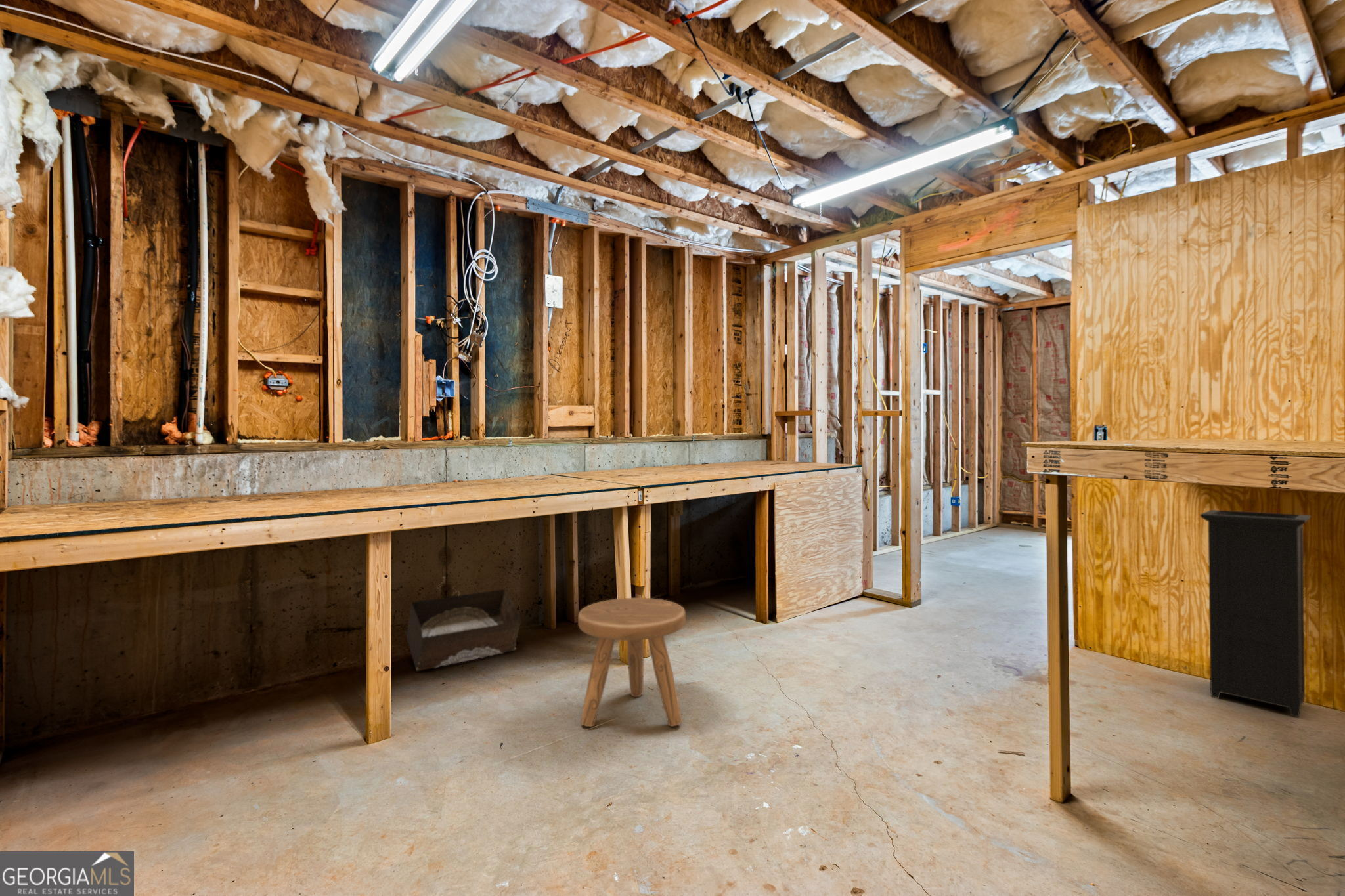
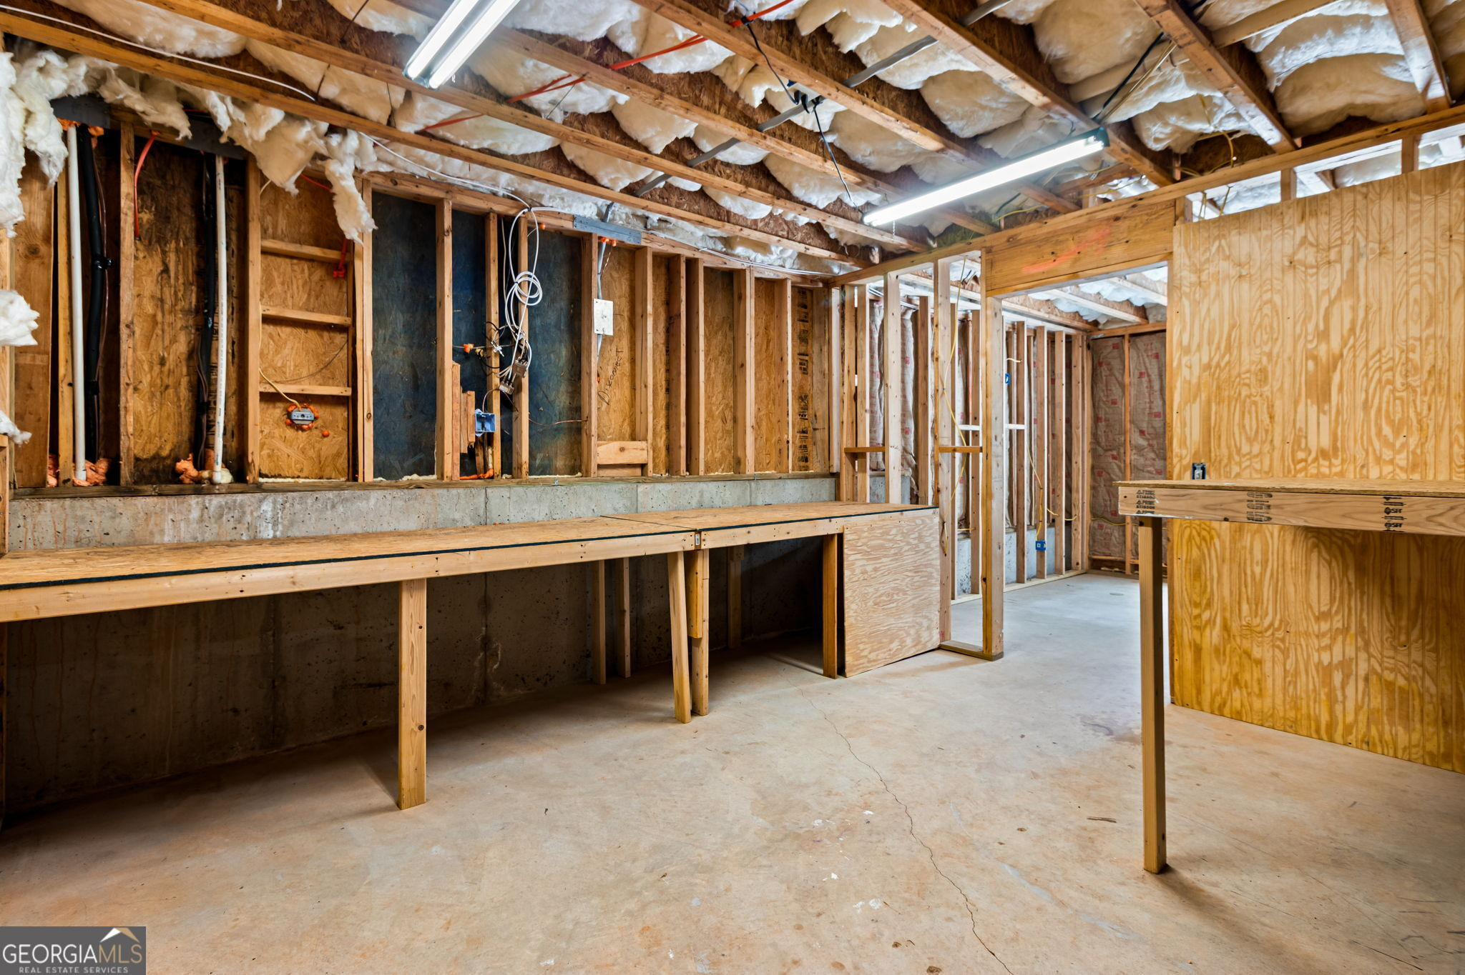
- stool [577,597,686,727]
- trash can [1199,509,1311,717]
- storage bin [404,589,521,672]
